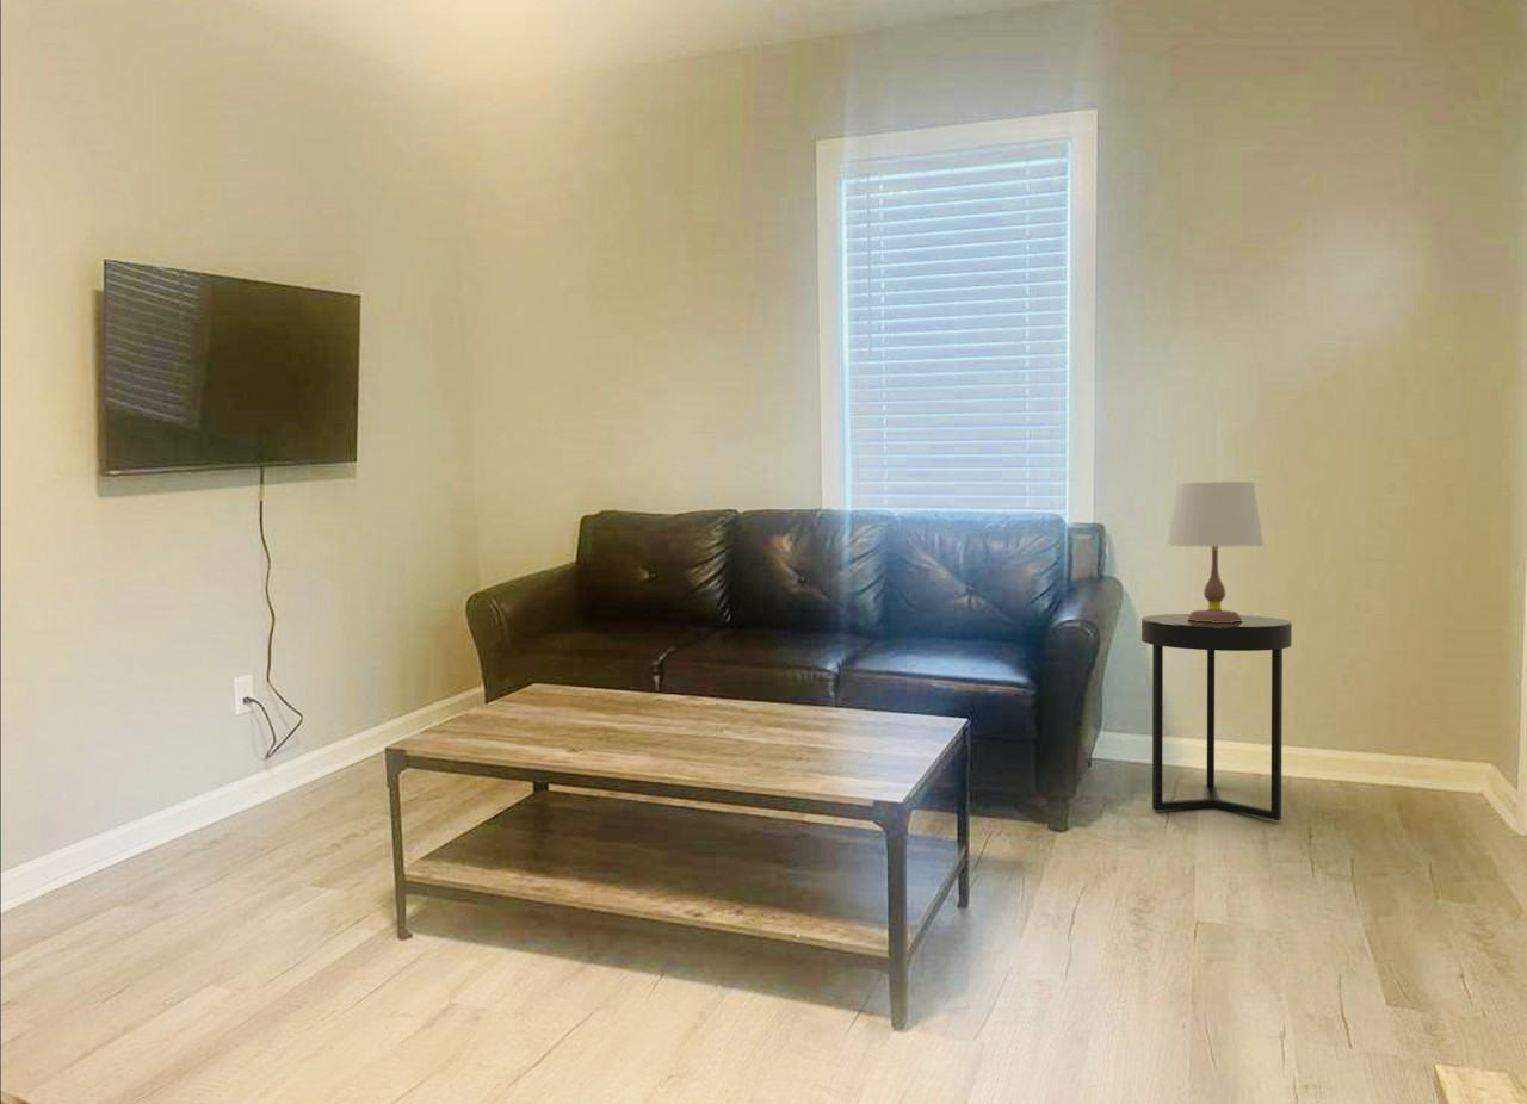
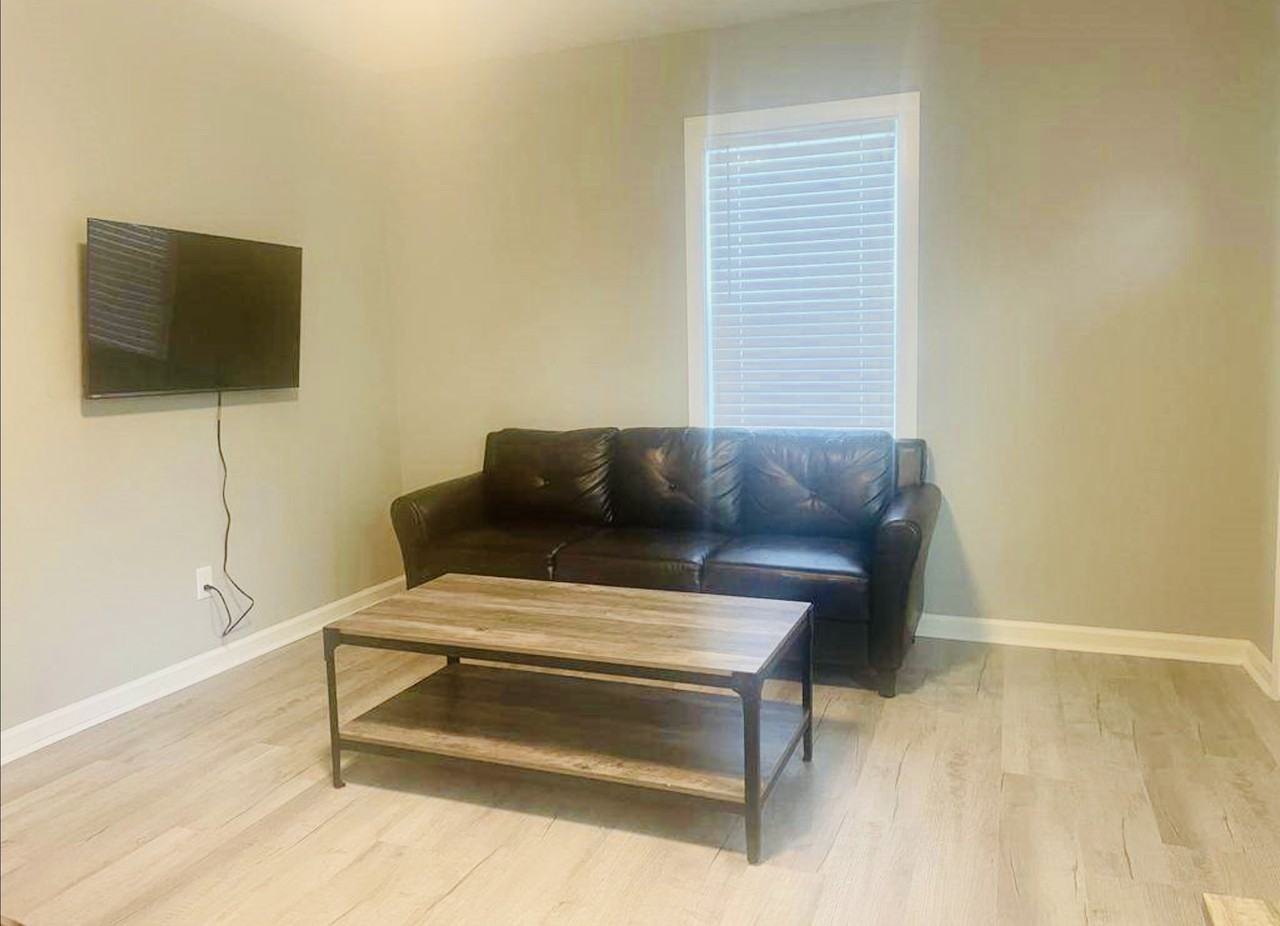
- table lamp [1167,480,1265,622]
- side table [1140,613,1293,821]
